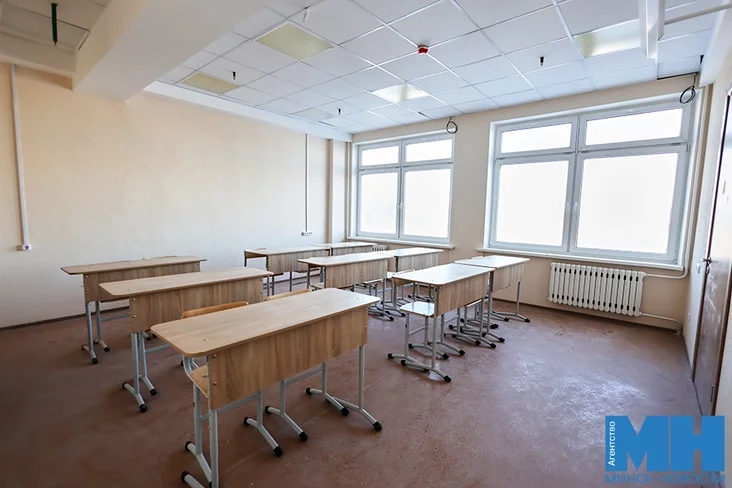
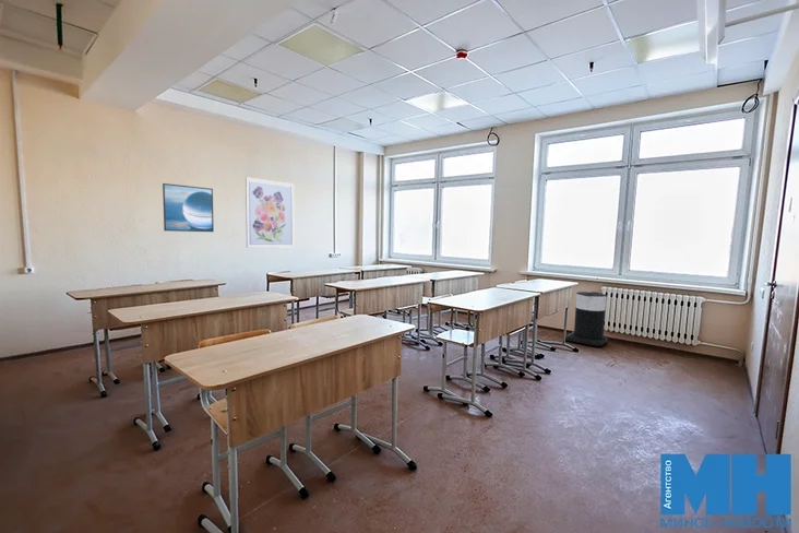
+ wall art [245,176,295,249]
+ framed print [162,182,215,233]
+ trash can [564,291,609,347]
